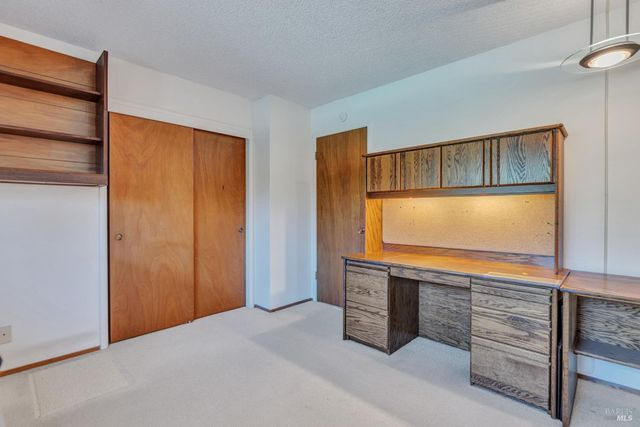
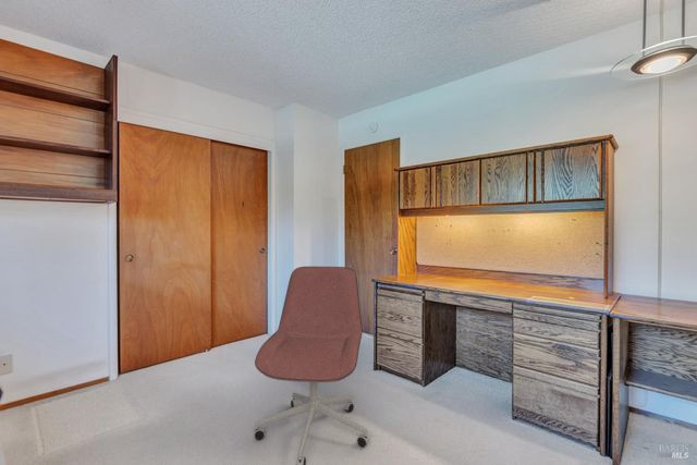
+ office chair [253,266,370,465]
